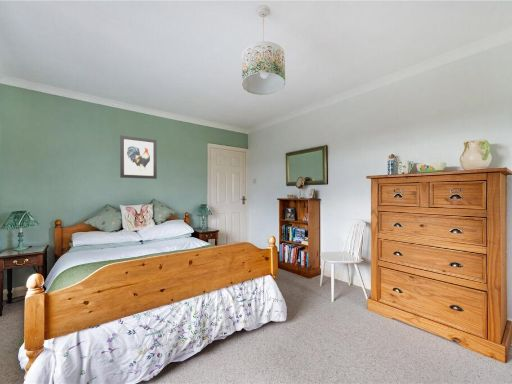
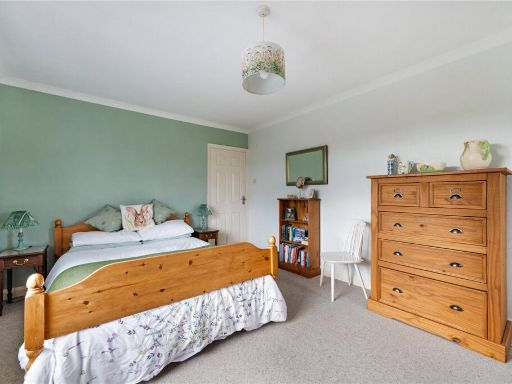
- wall art [119,134,158,180]
